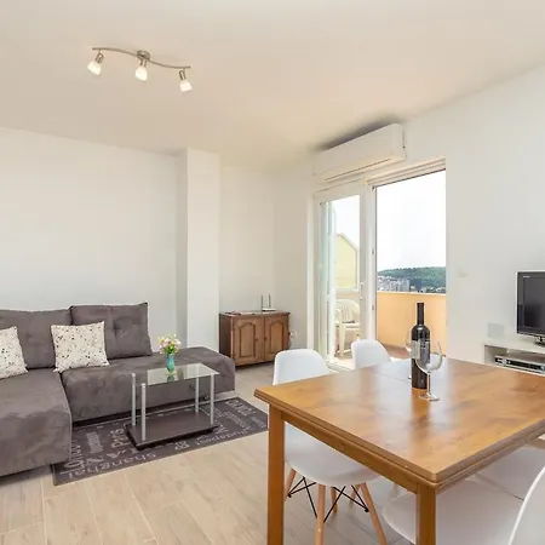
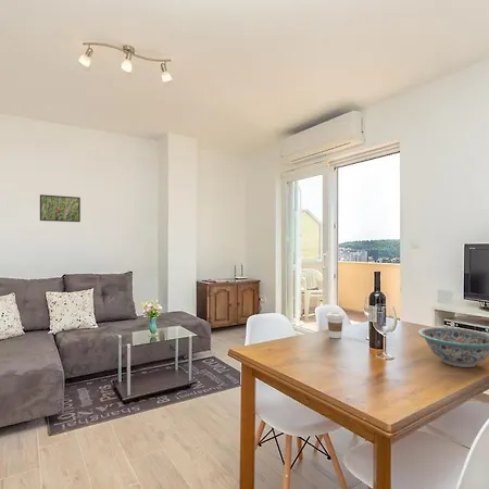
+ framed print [39,193,82,223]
+ decorative bowl [417,326,489,368]
+ coffee cup [325,311,346,339]
